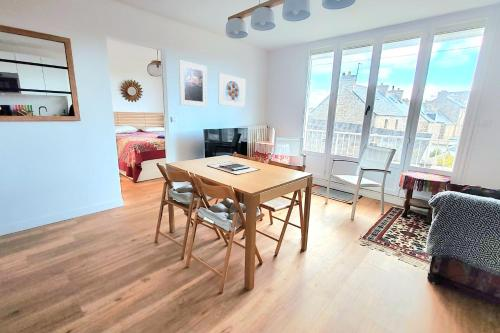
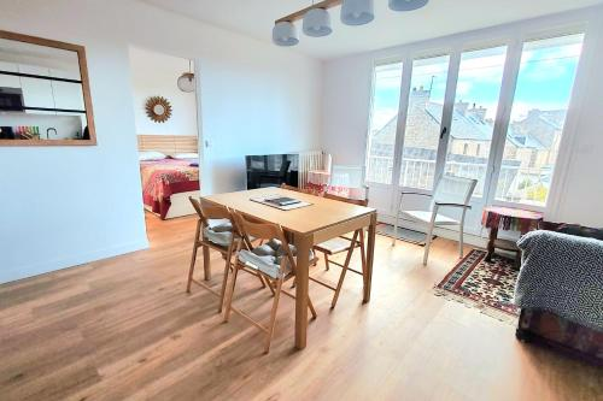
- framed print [178,59,208,108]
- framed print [217,72,247,108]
